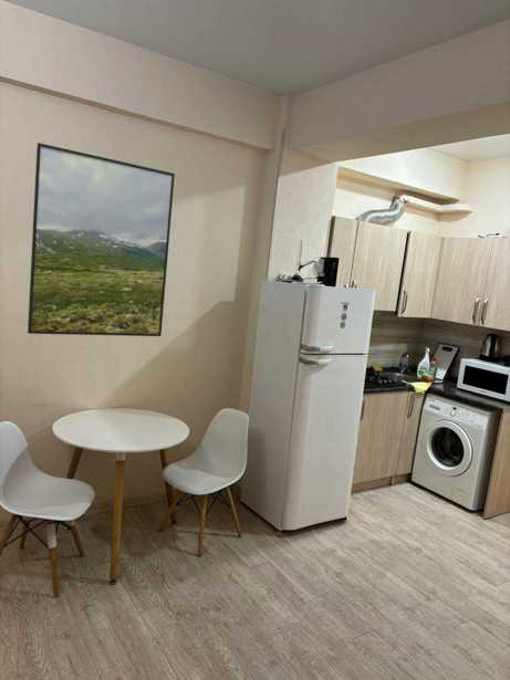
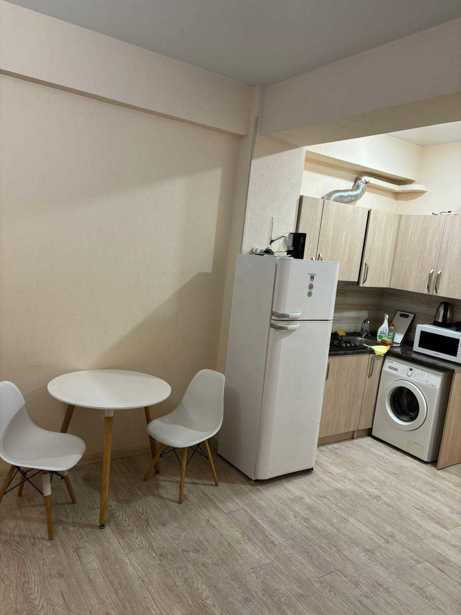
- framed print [27,142,176,337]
